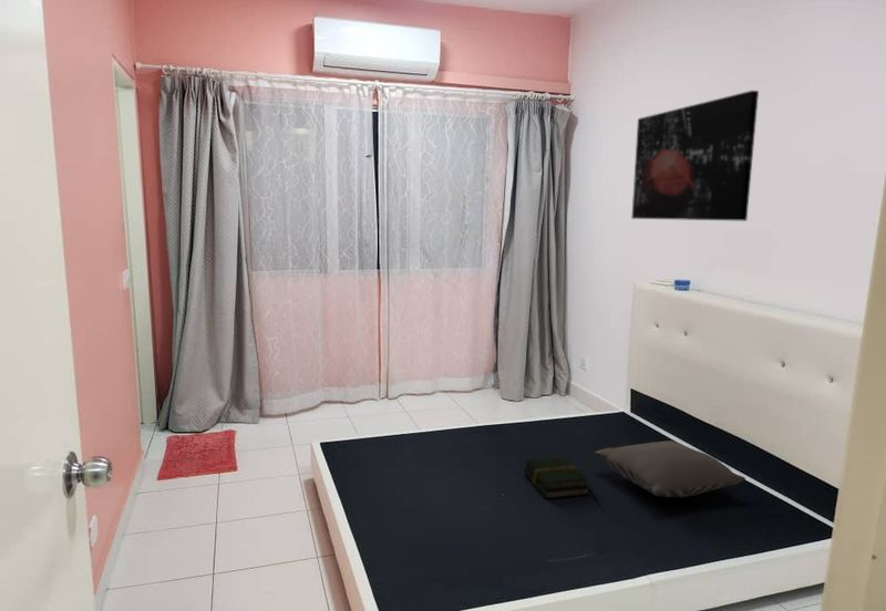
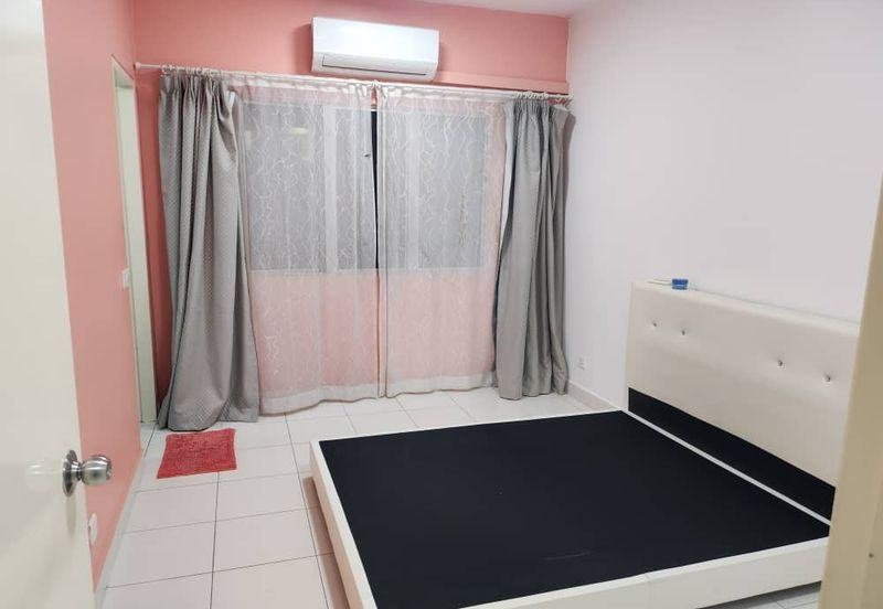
- pillow [594,439,746,498]
- book [523,456,590,499]
- wall art [630,90,760,222]
